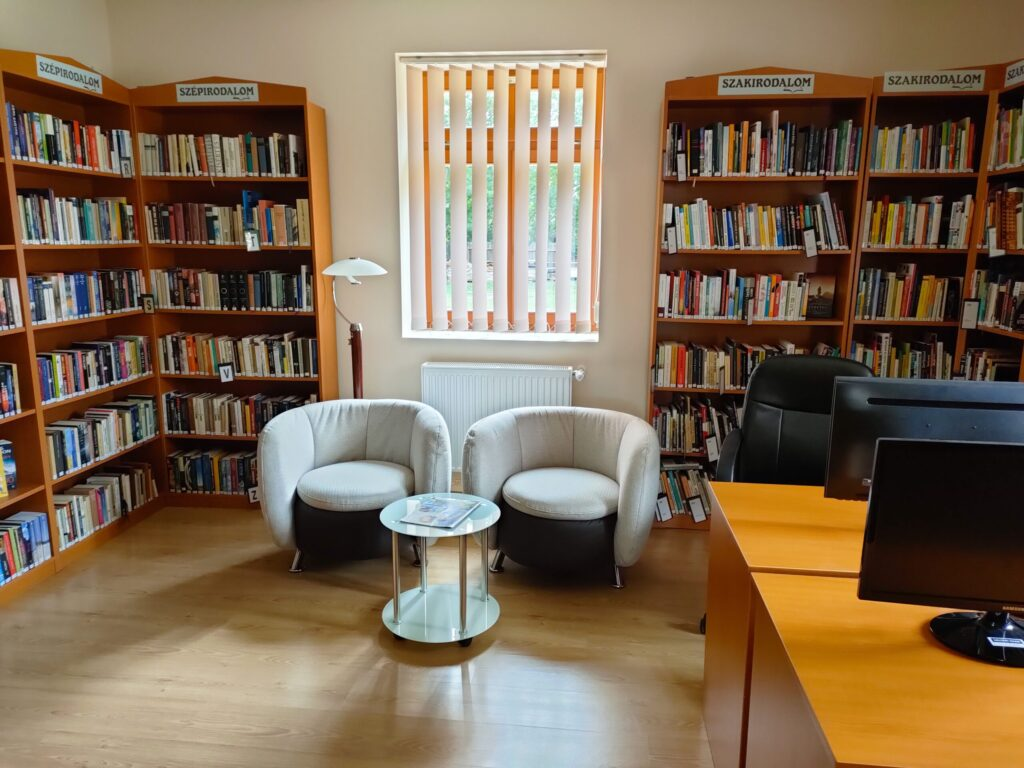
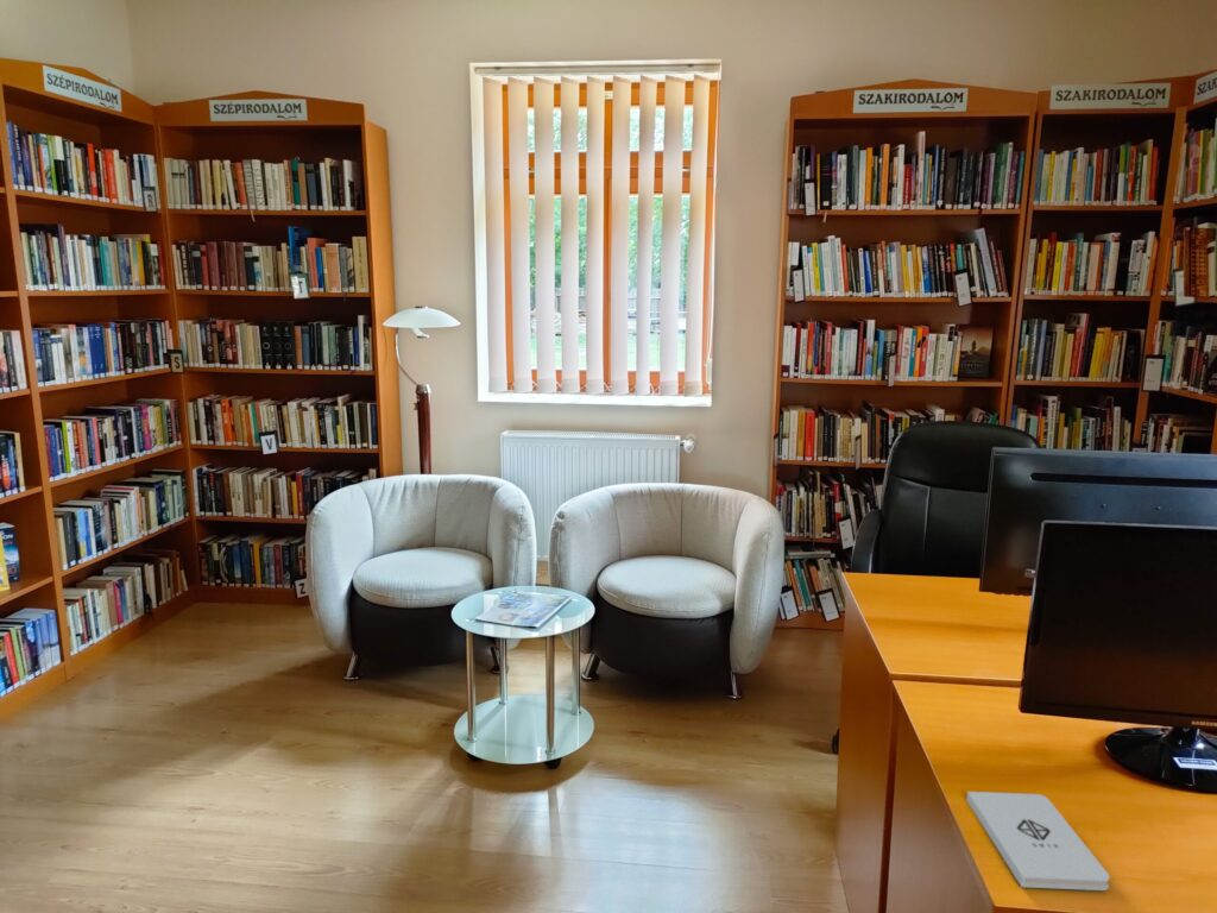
+ notepad [966,791,1111,892]
